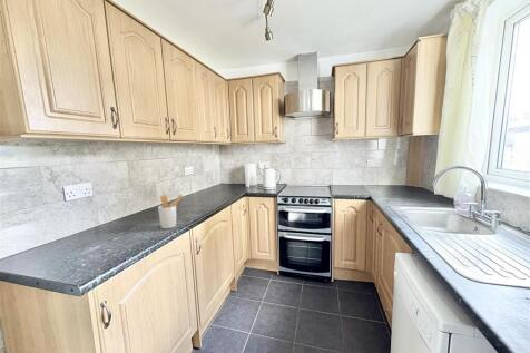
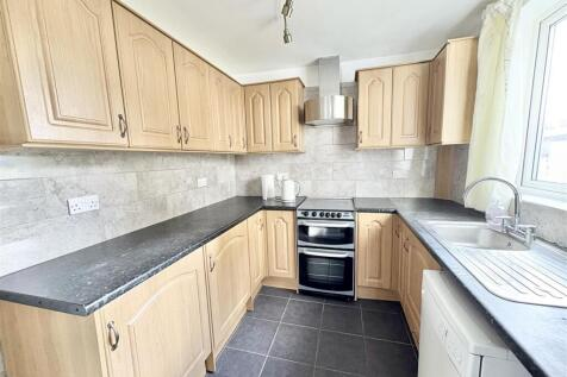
- utensil holder [157,194,184,229]
